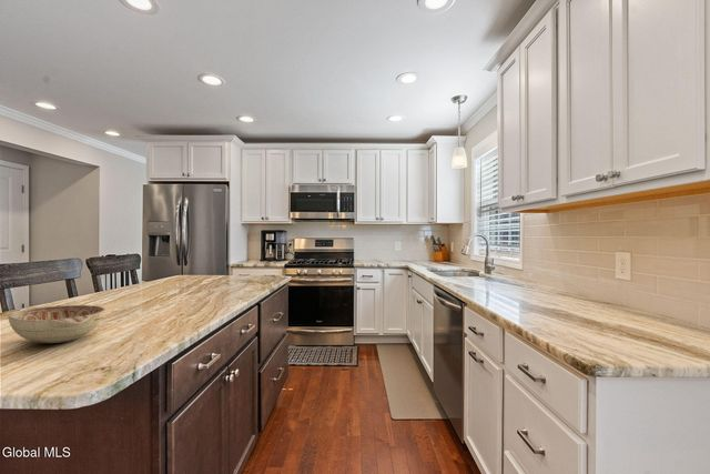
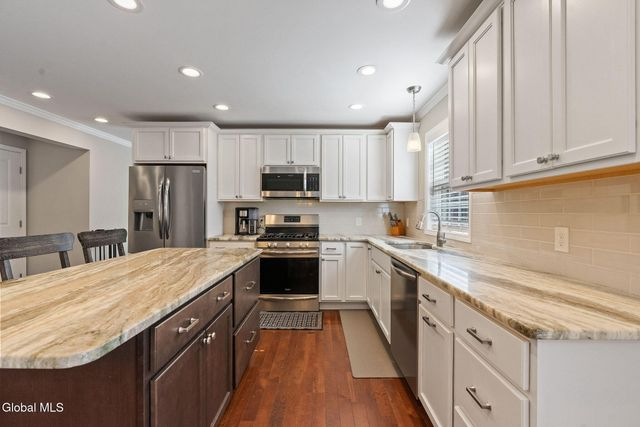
- decorative bowl [7,304,106,344]
